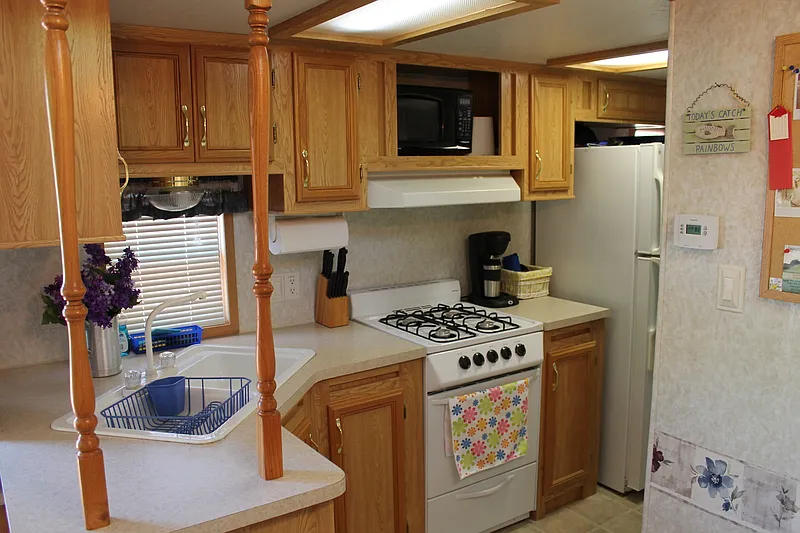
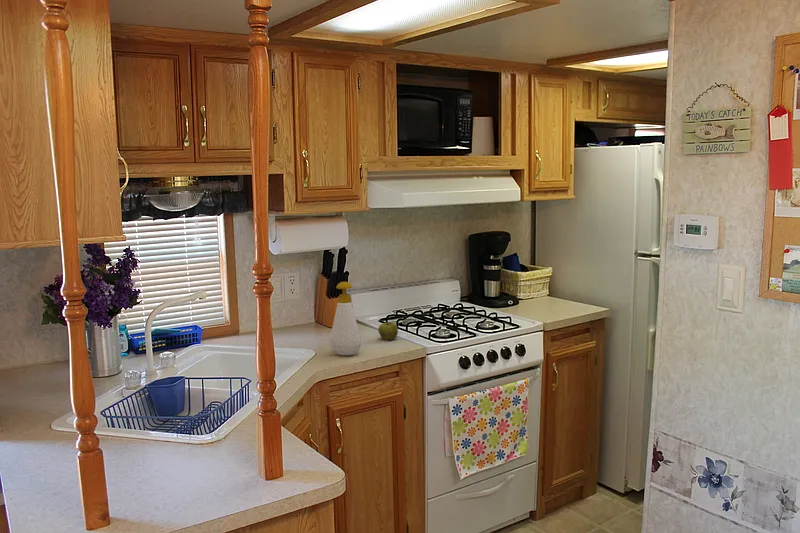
+ soap bottle [329,281,362,356]
+ apple [377,320,399,341]
